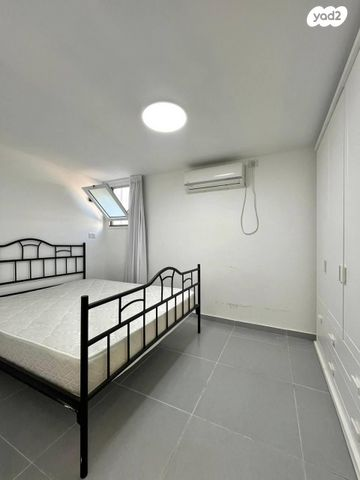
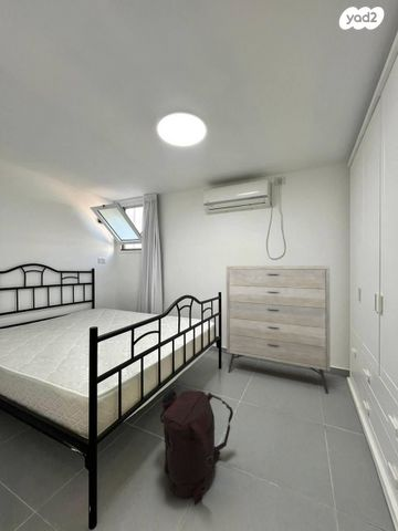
+ backpack [159,387,234,507]
+ dresser [226,264,332,395]
